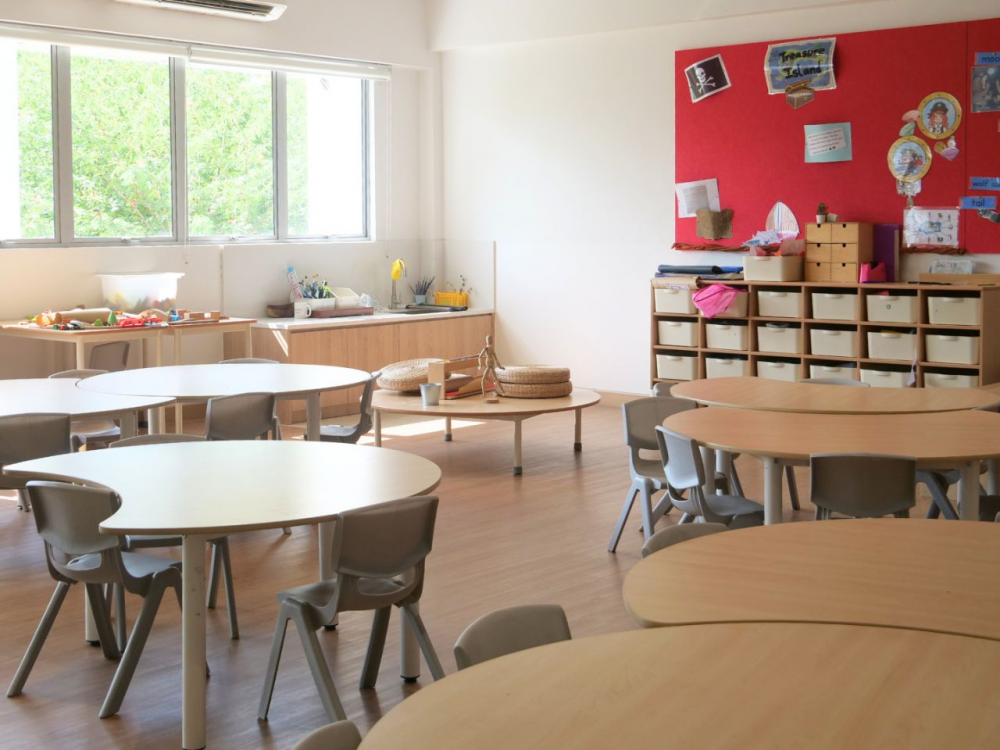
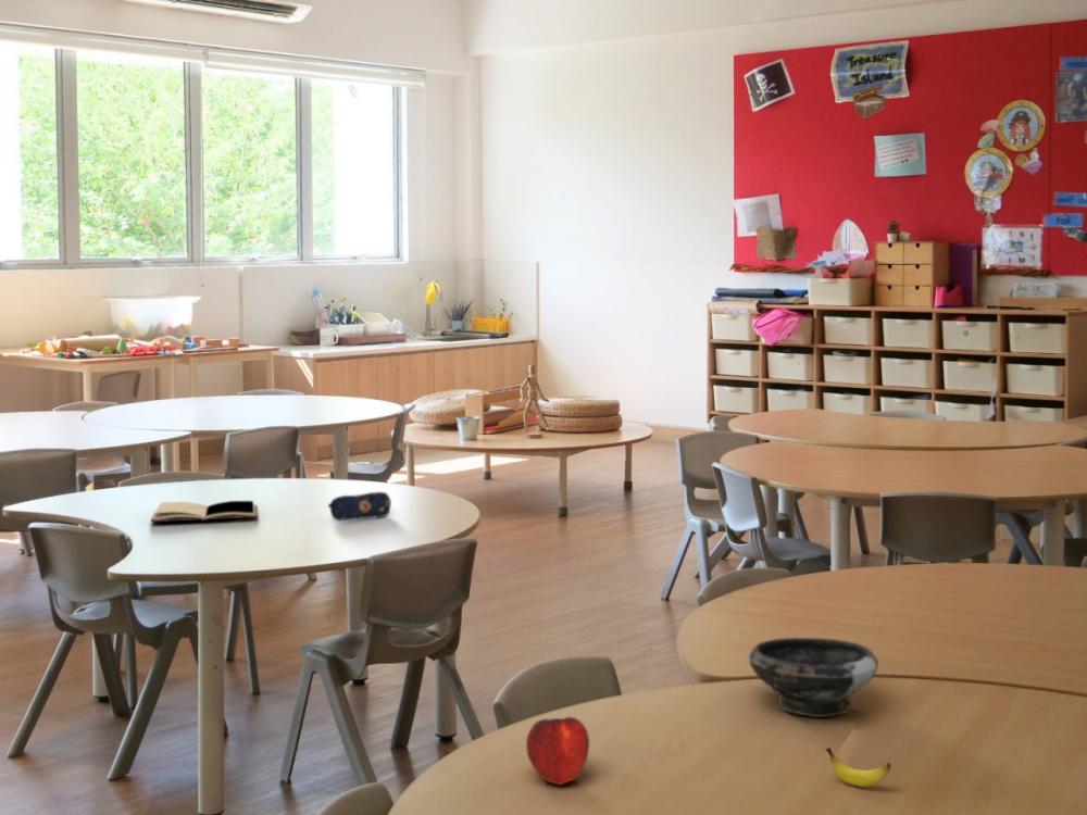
+ pencil case [327,491,392,522]
+ bowl [748,637,879,718]
+ banana [824,747,892,788]
+ apple [525,716,590,786]
+ book [150,500,259,523]
